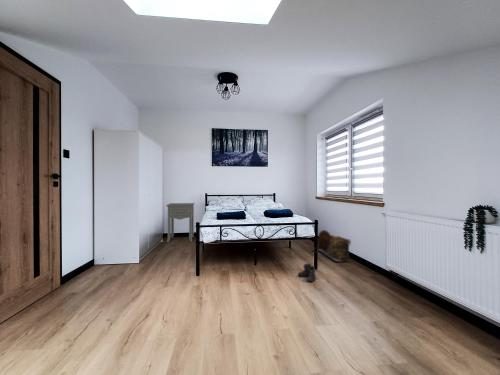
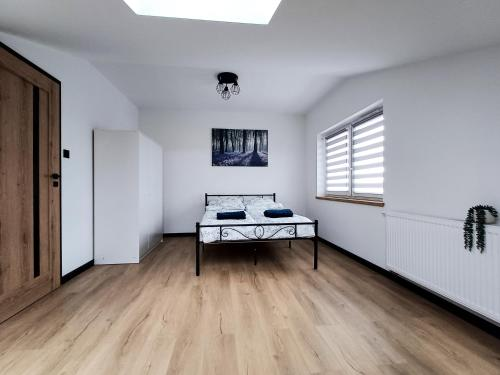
- bag [311,229,352,262]
- boots [297,263,317,283]
- nightstand [165,202,196,243]
